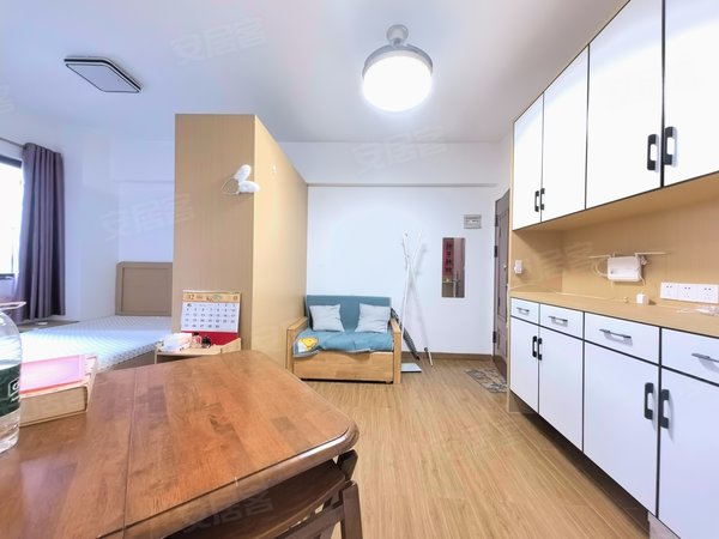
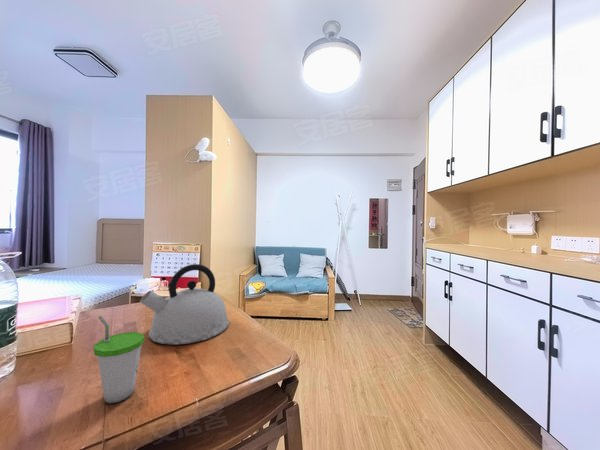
+ cup [93,315,145,404]
+ kettle [139,263,230,345]
